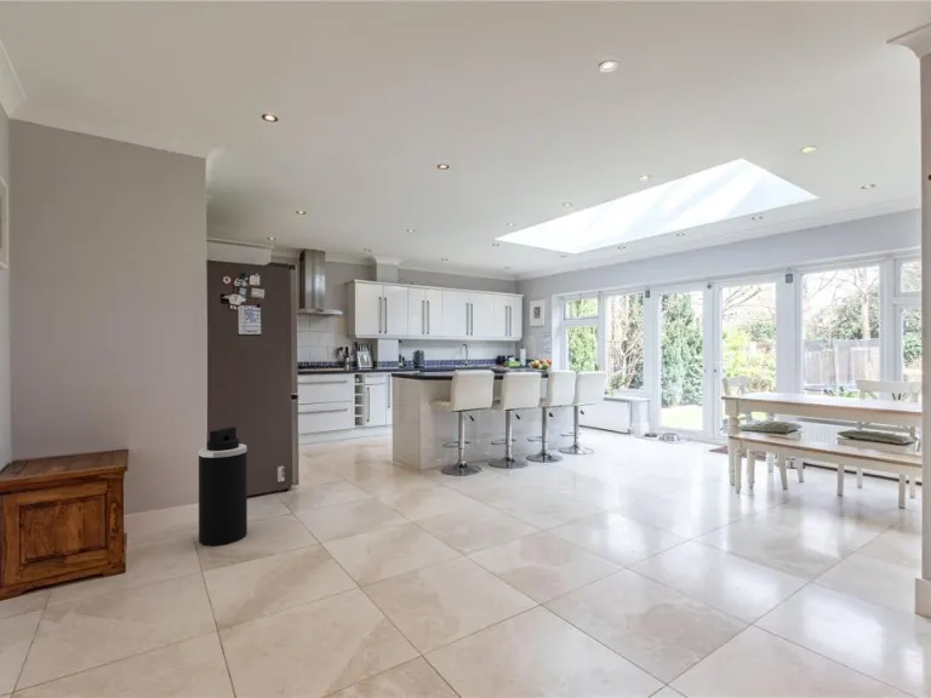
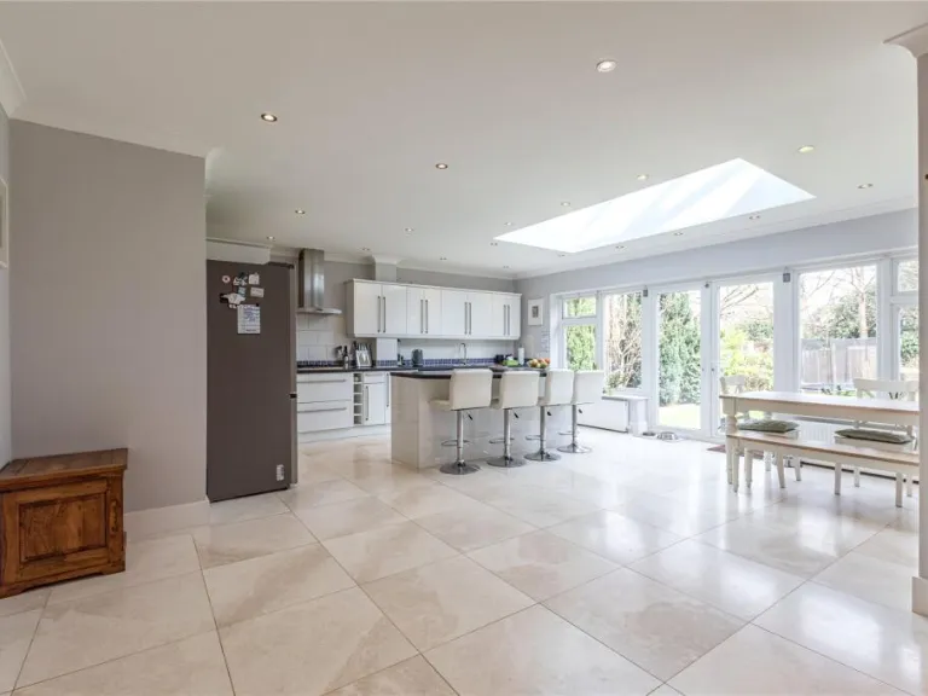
- trash can [198,425,249,548]
